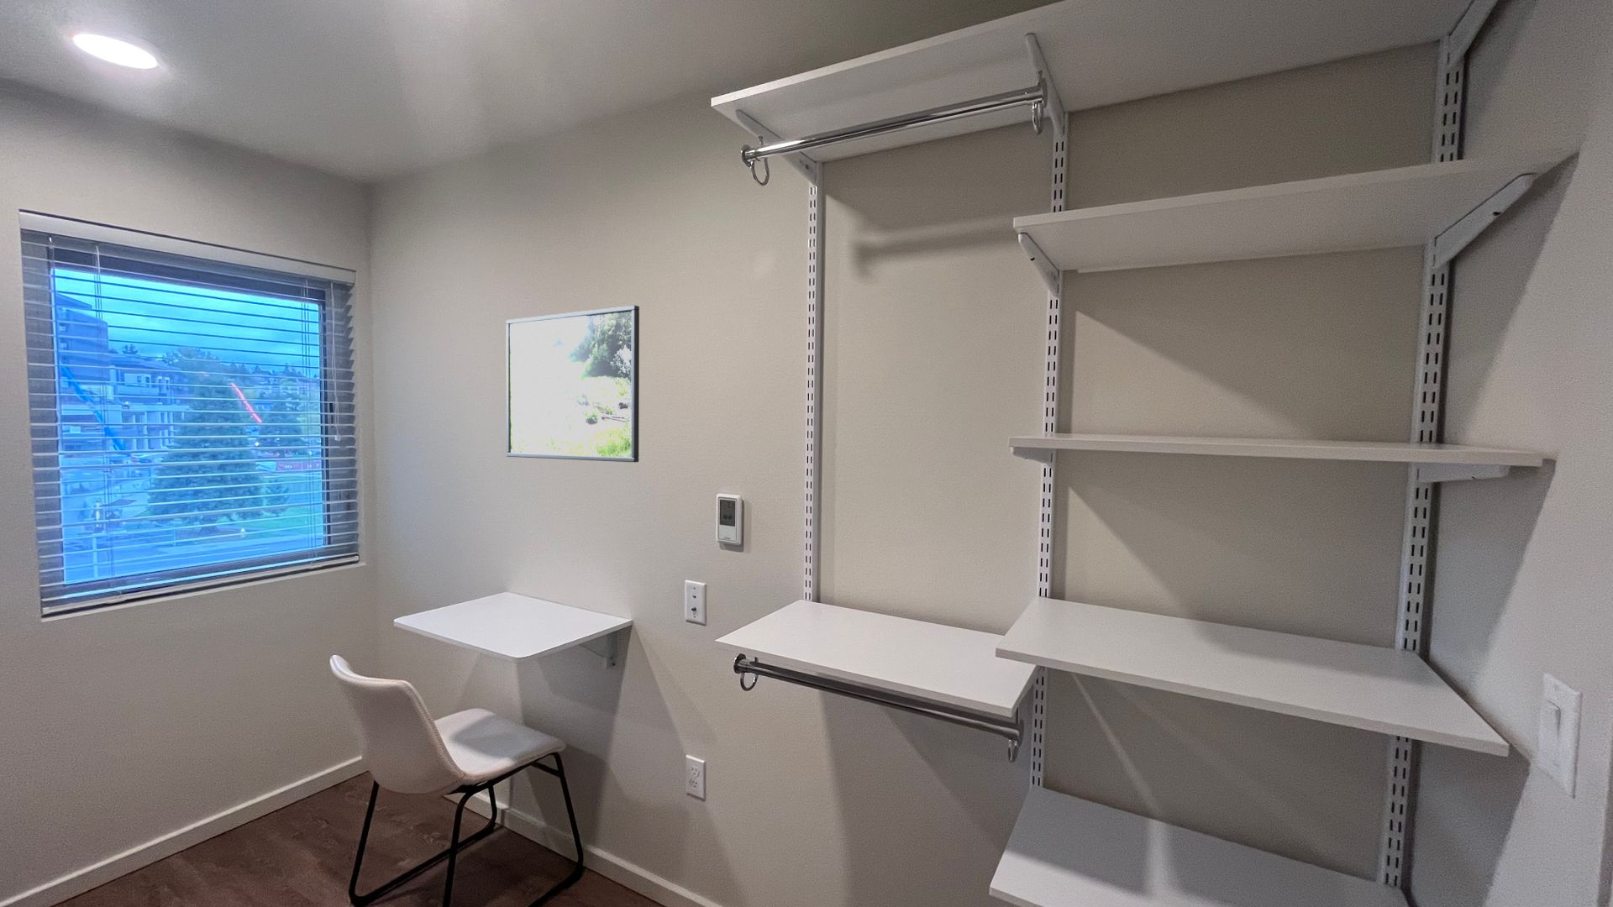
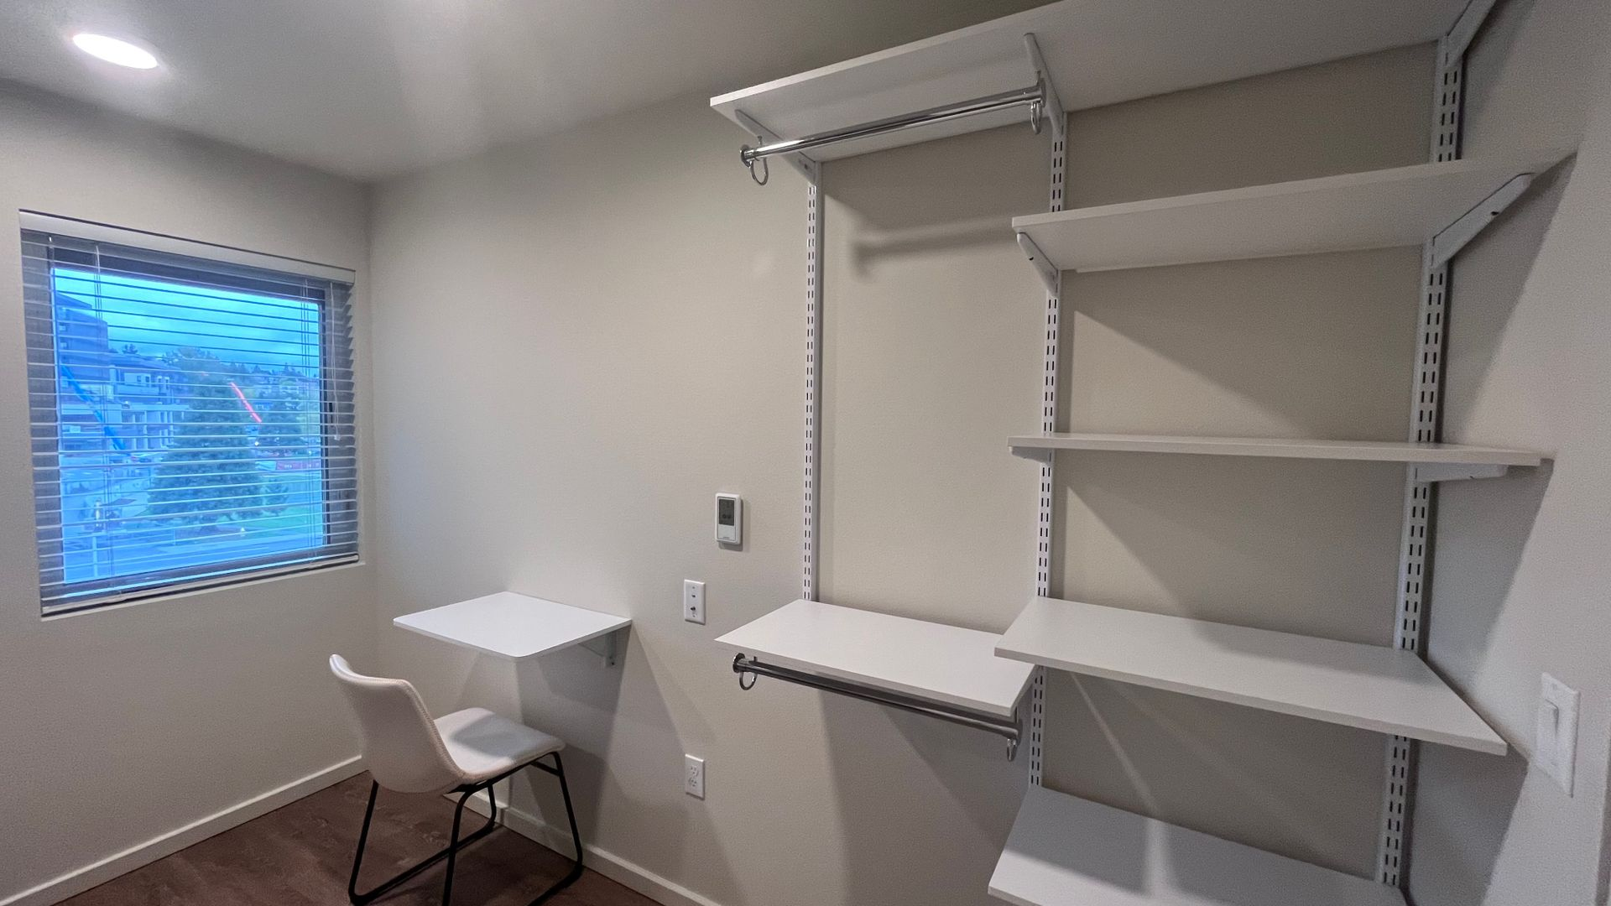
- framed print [506,305,640,463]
